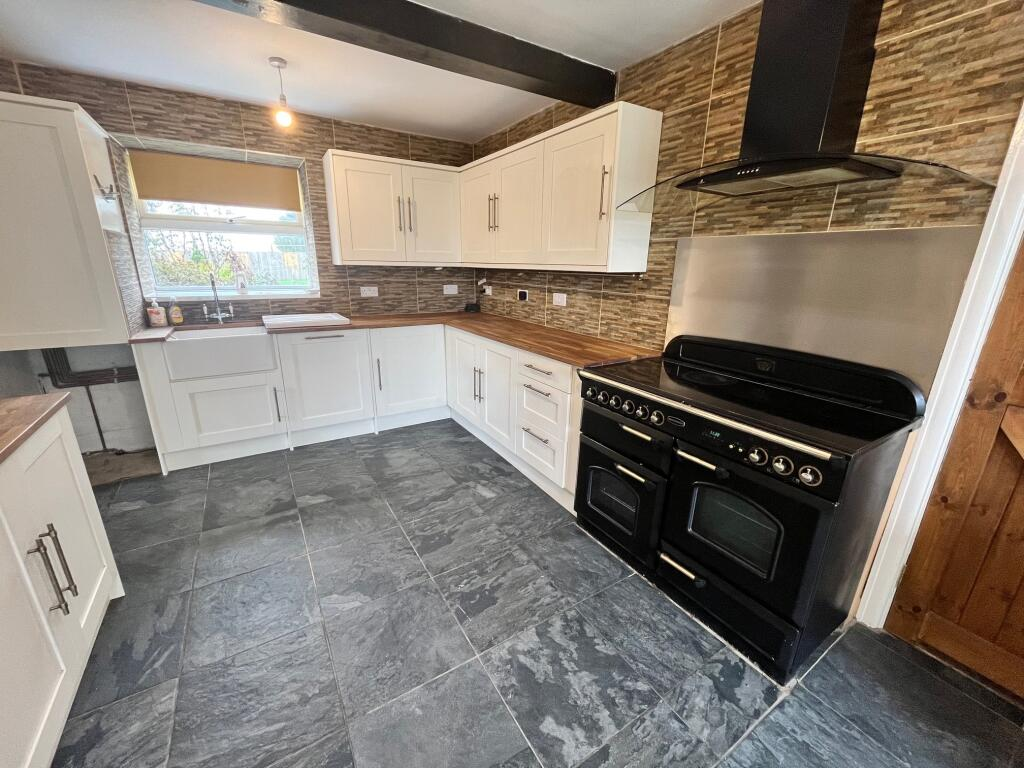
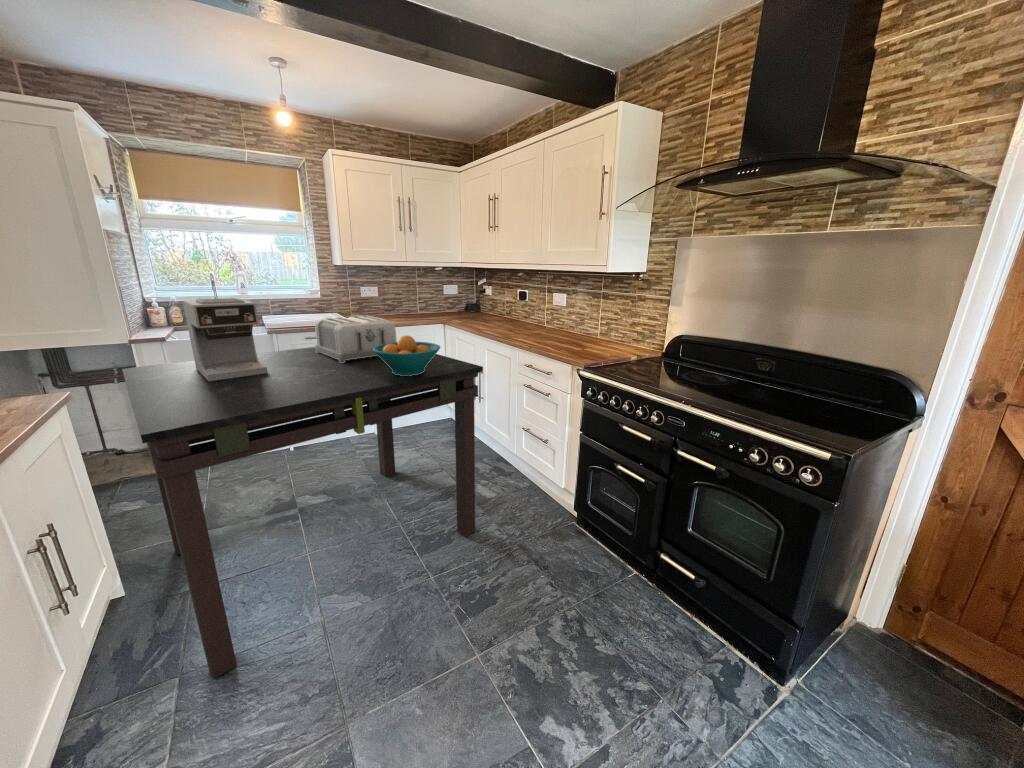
+ fruit bowl [373,334,442,376]
+ toaster [314,315,398,363]
+ dining table [121,346,484,679]
+ coffee maker [182,297,268,382]
